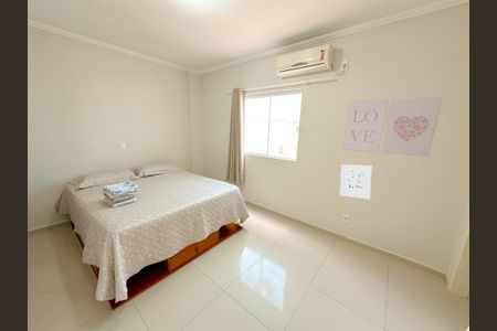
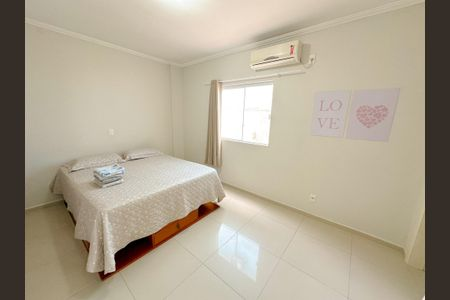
- wall art [339,163,372,201]
